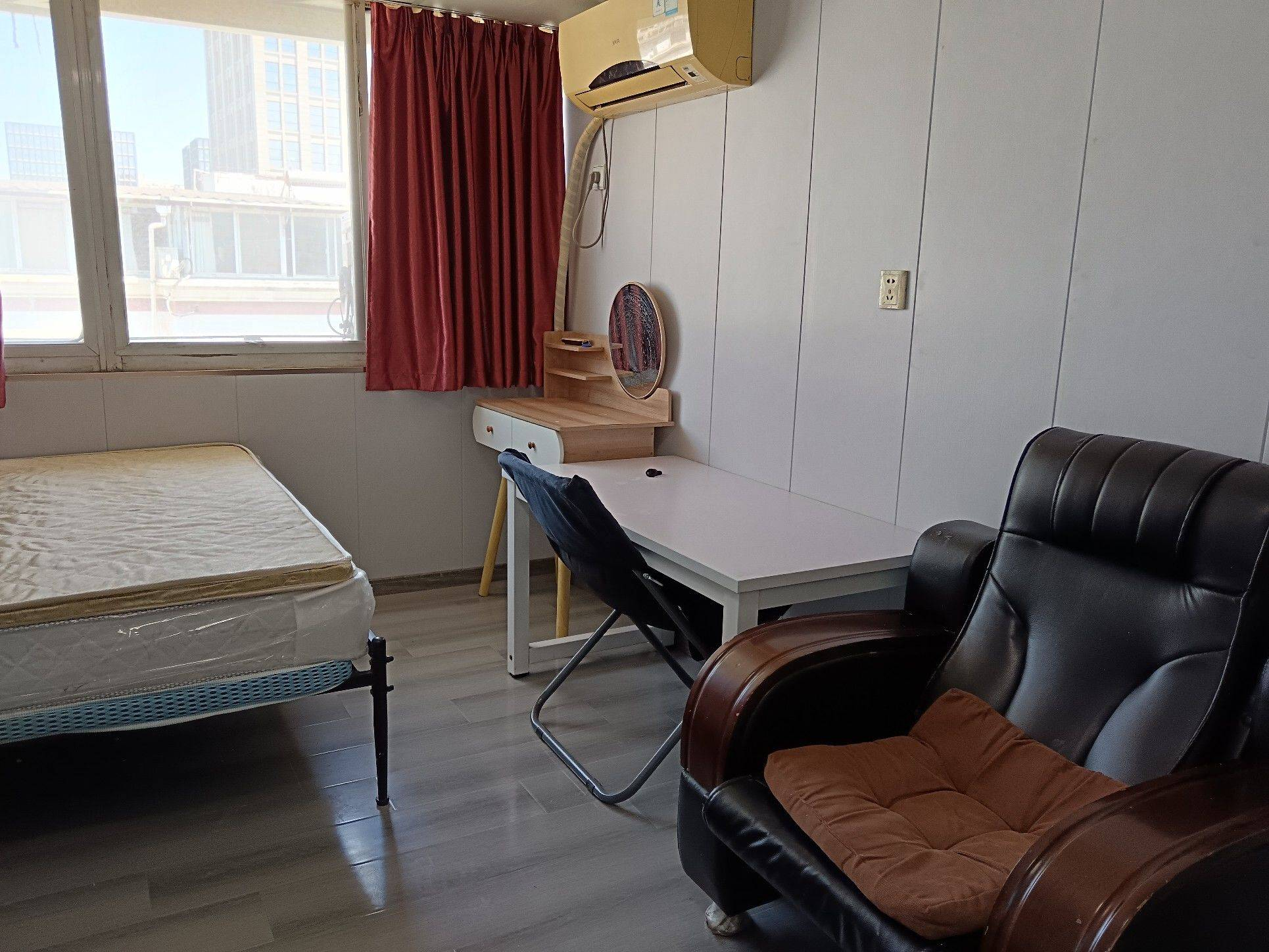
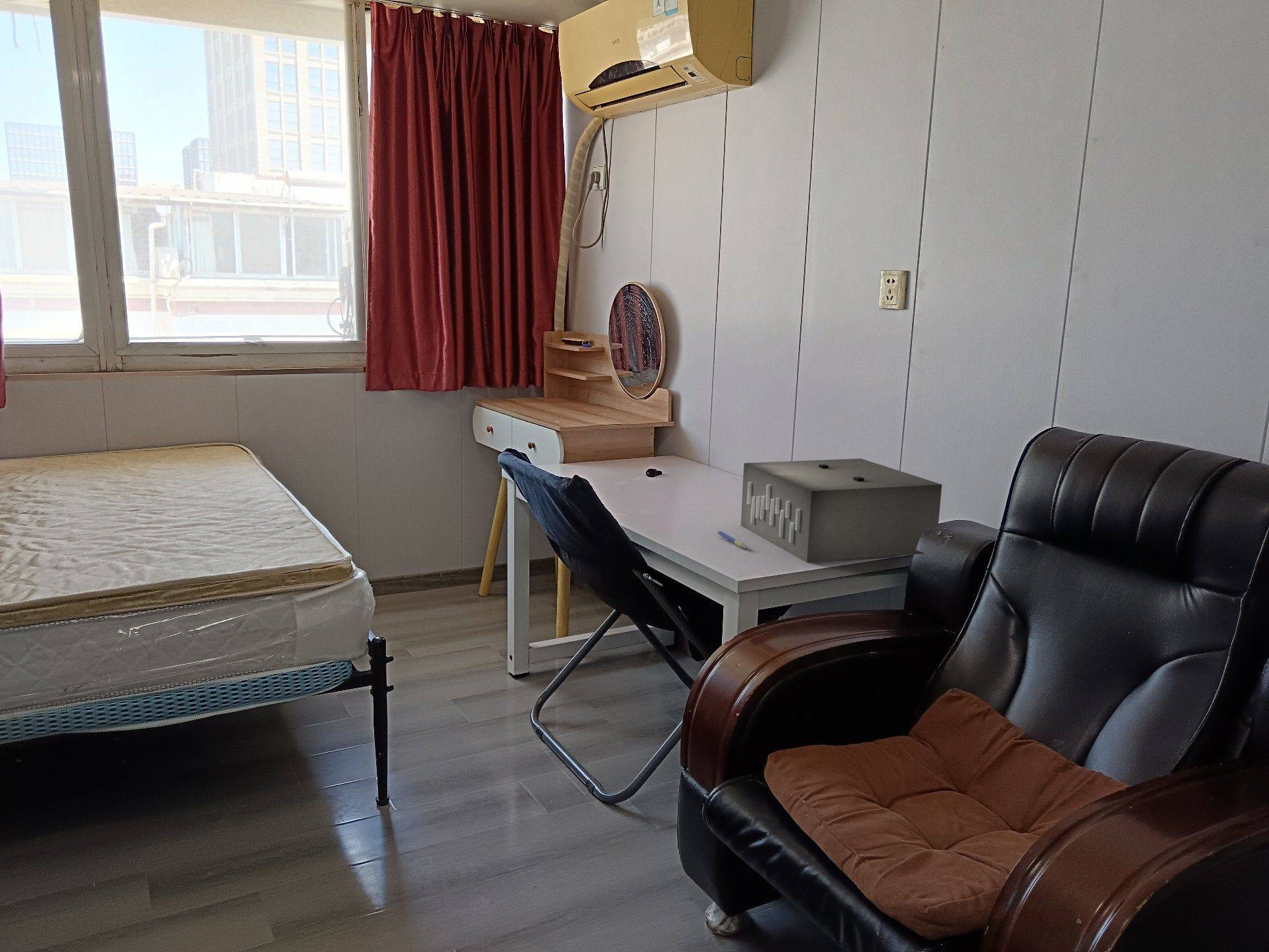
+ speaker [740,458,943,563]
+ pen [717,530,748,549]
